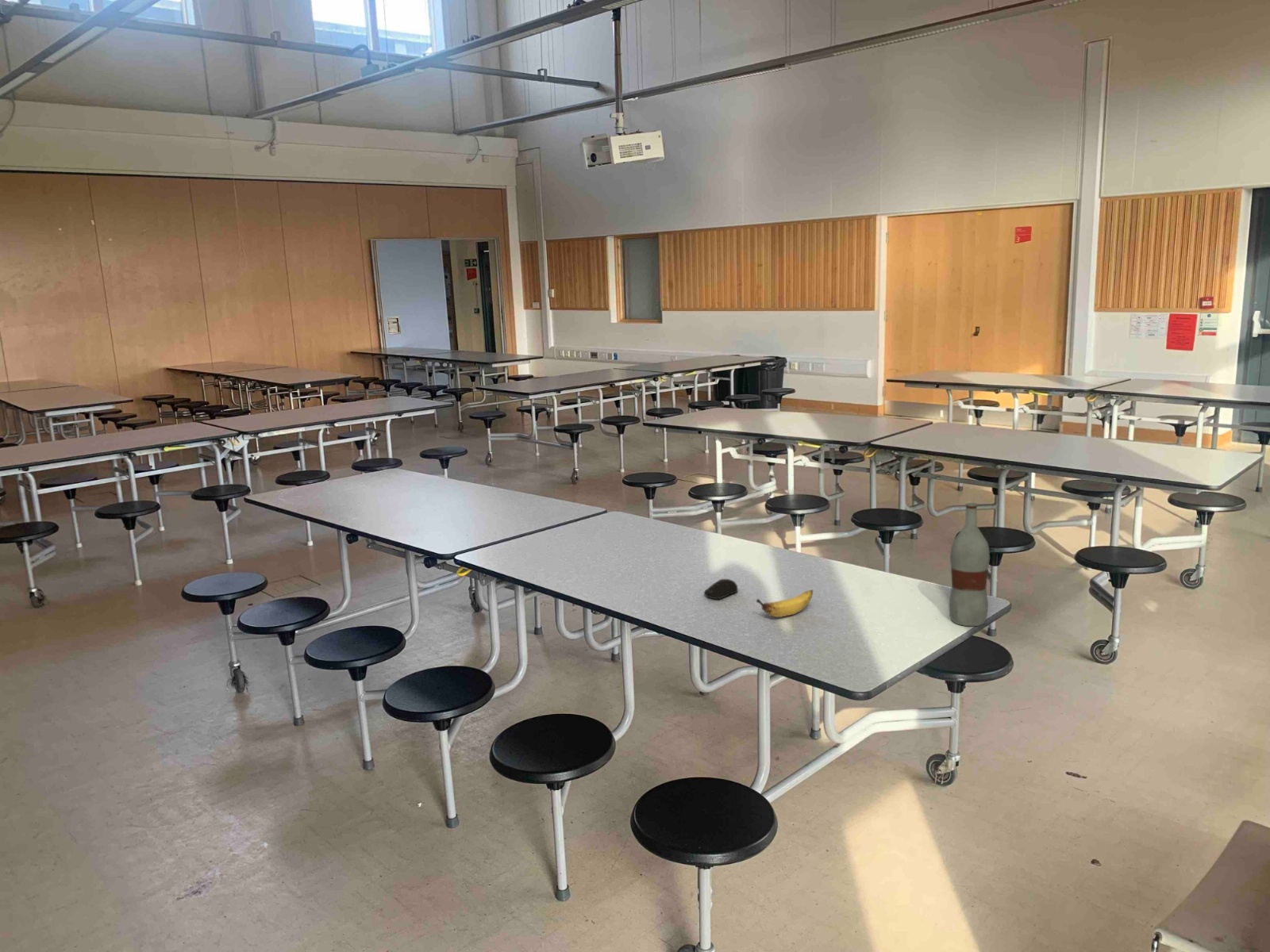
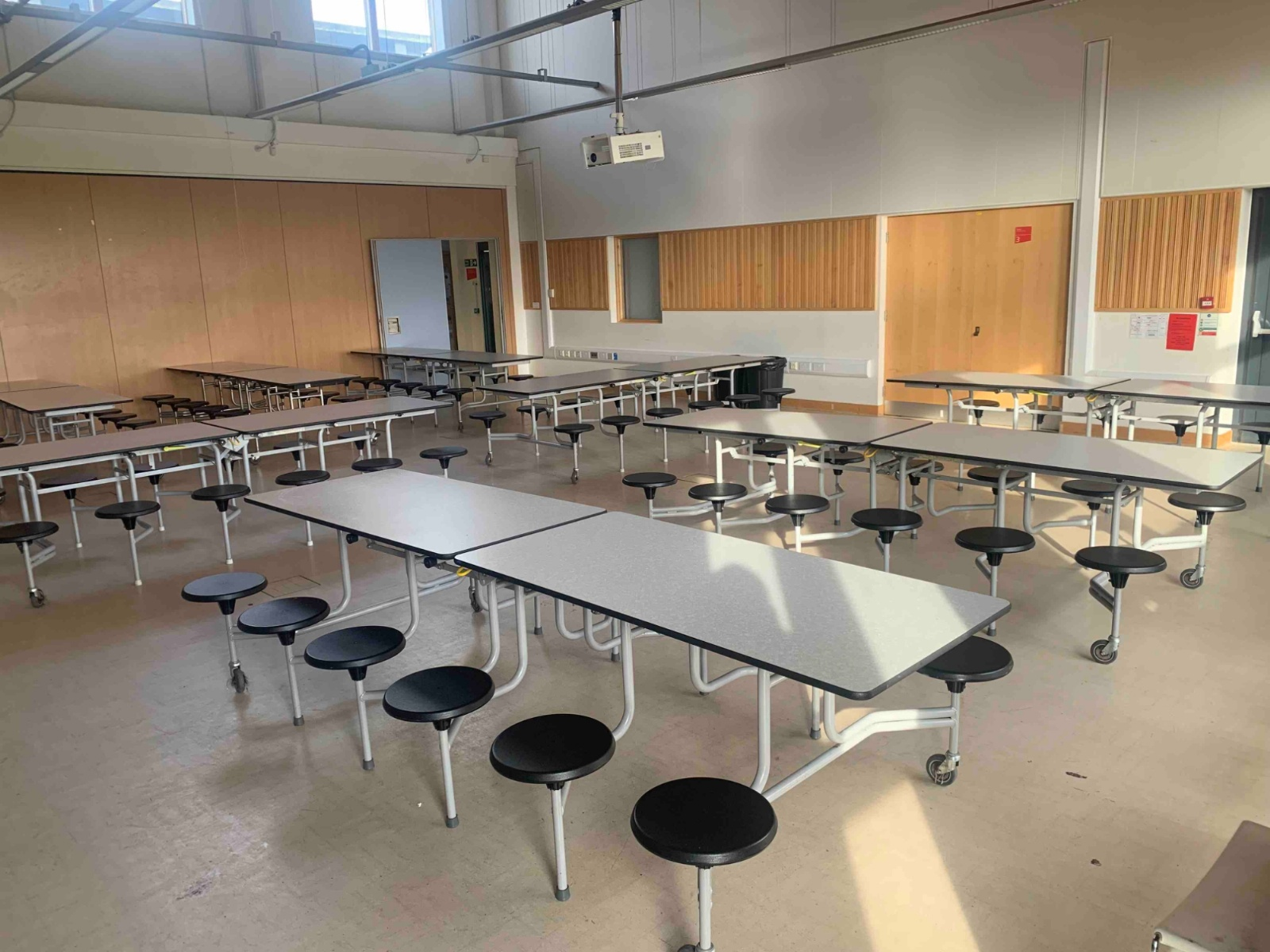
- banana [756,589,814,618]
- bottle [948,502,991,627]
- computer mouse [703,578,739,600]
